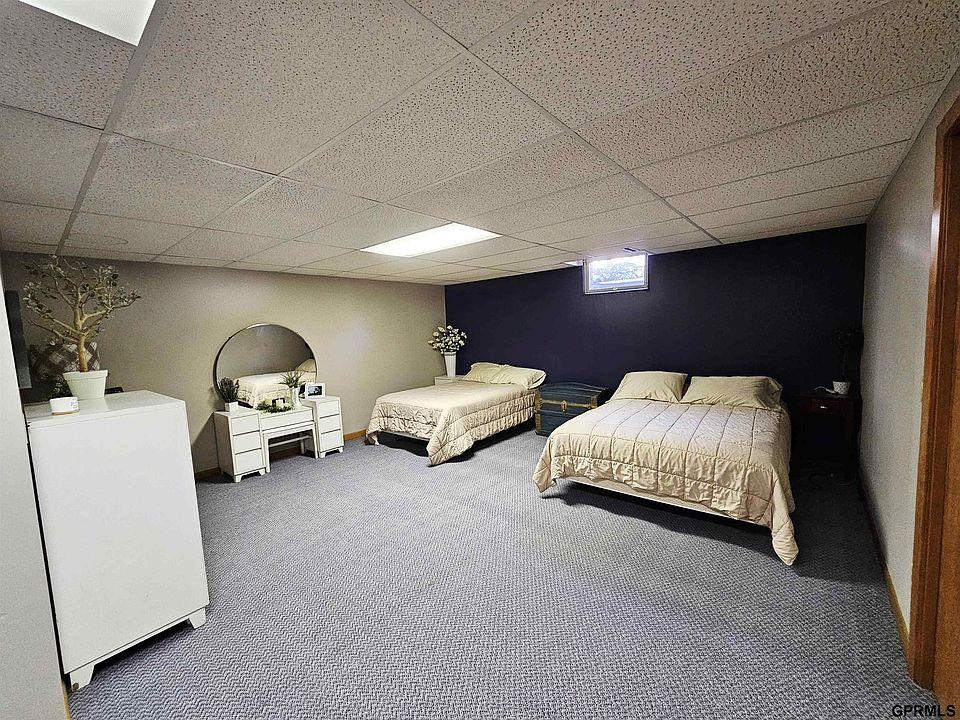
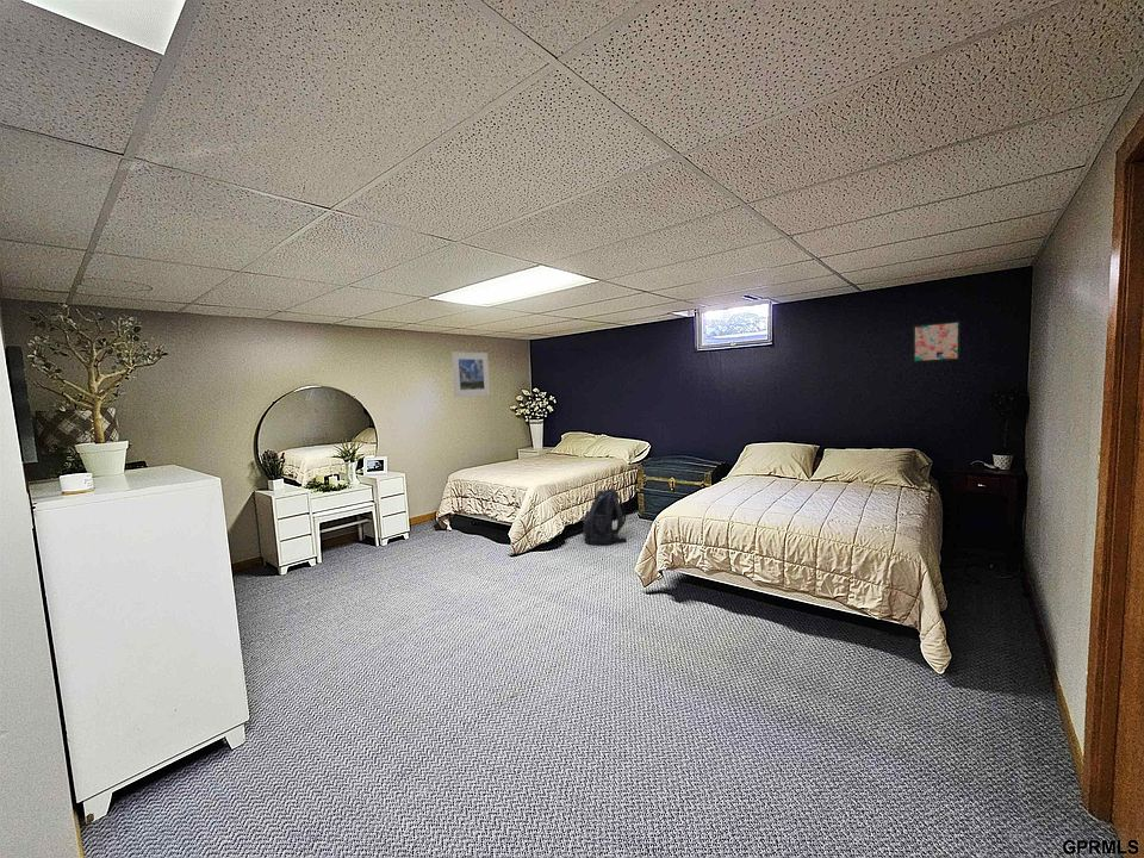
+ backpack [582,487,628,546]
+ wall art [912,319,962,363]
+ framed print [450,350,491,398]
